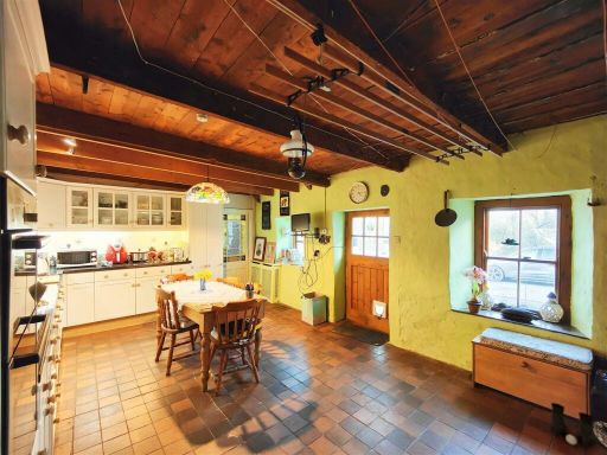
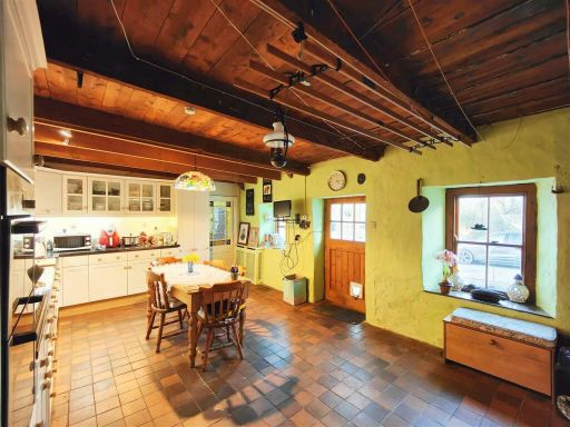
- boots [549,402,598,450]
